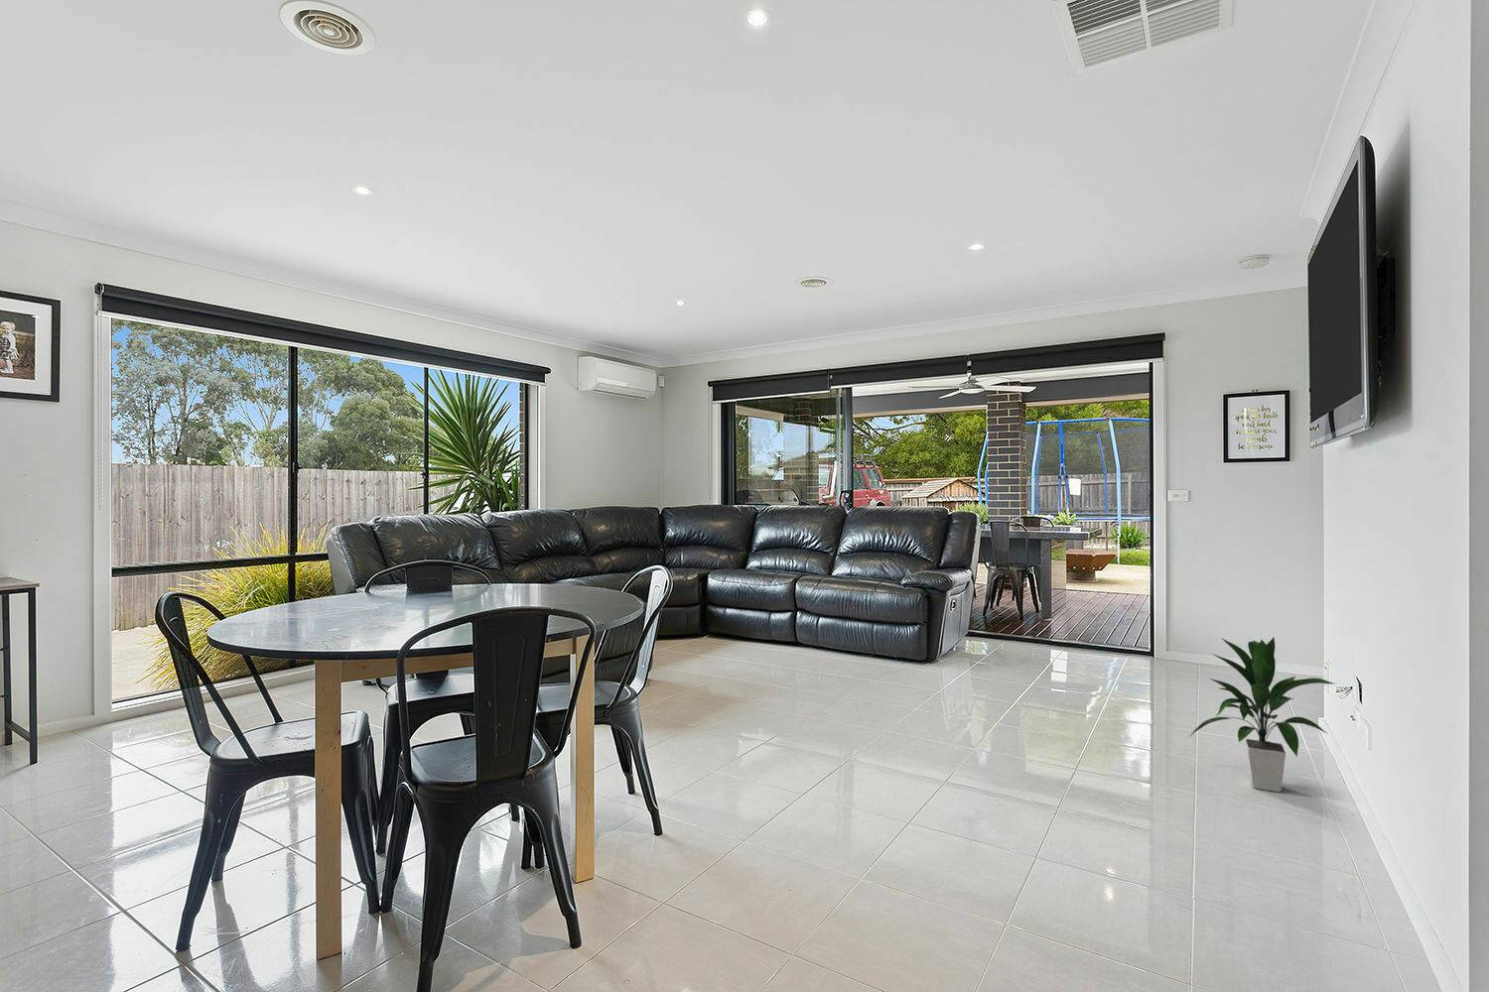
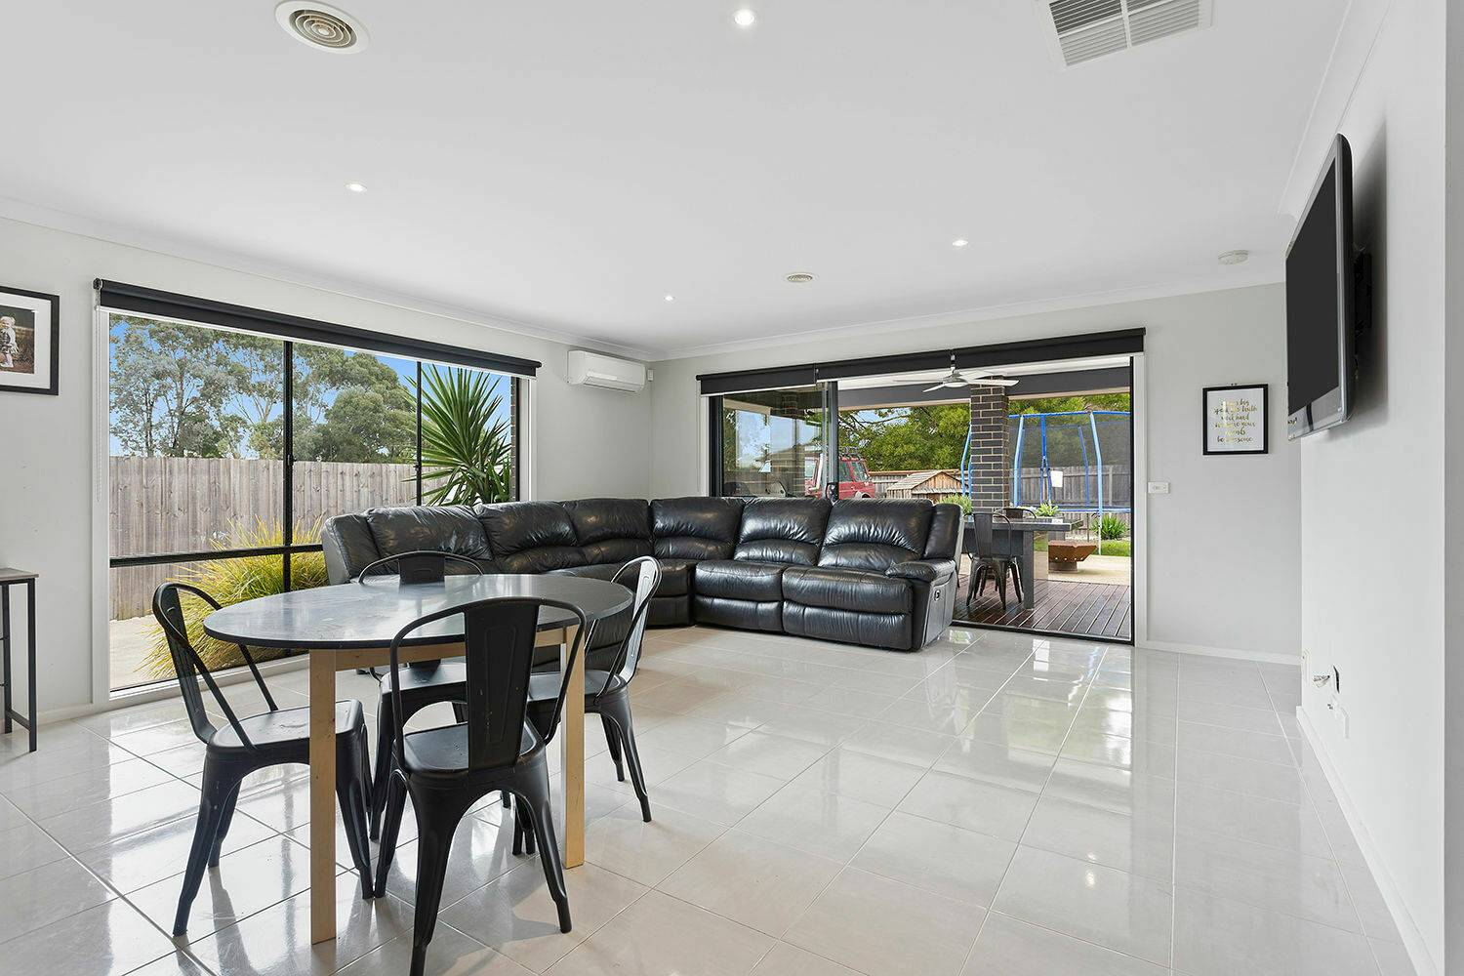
- indoor plant [1189,637,1337,793]
